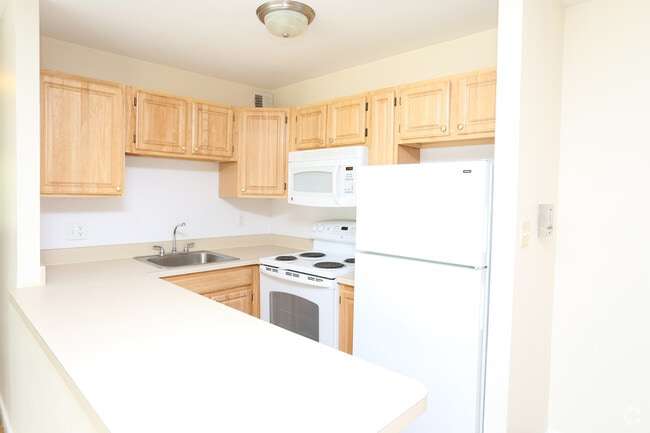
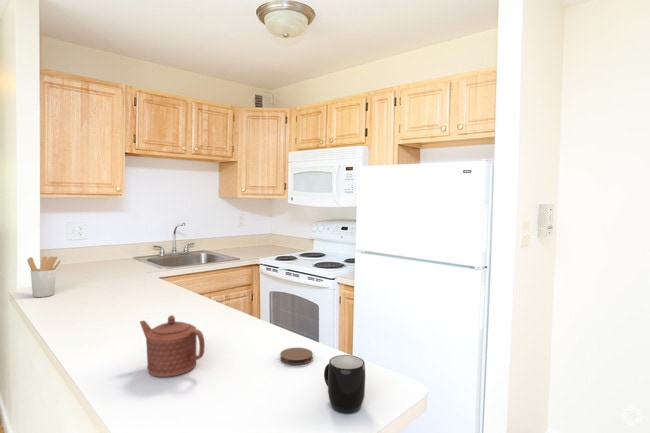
+ teapot [139,314,206,378]
+ coaster [279,347,314,366]
+ mug [323,354,366,415]
+ utensil holder [26,255,61,298]
